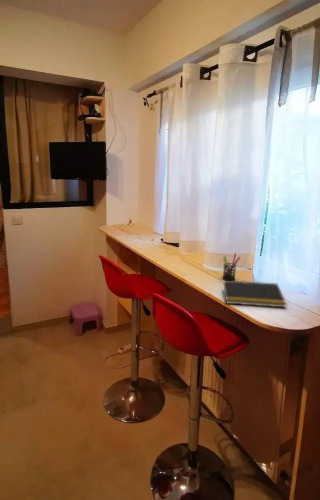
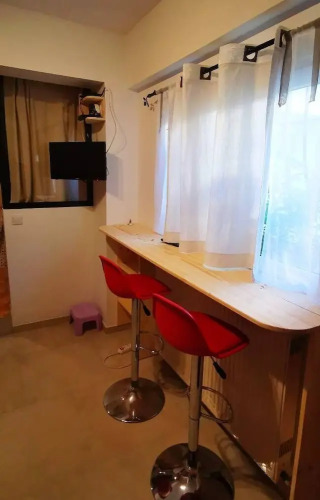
- notepad [221,279,288,308]
- pen holder [222,252,241,281]
